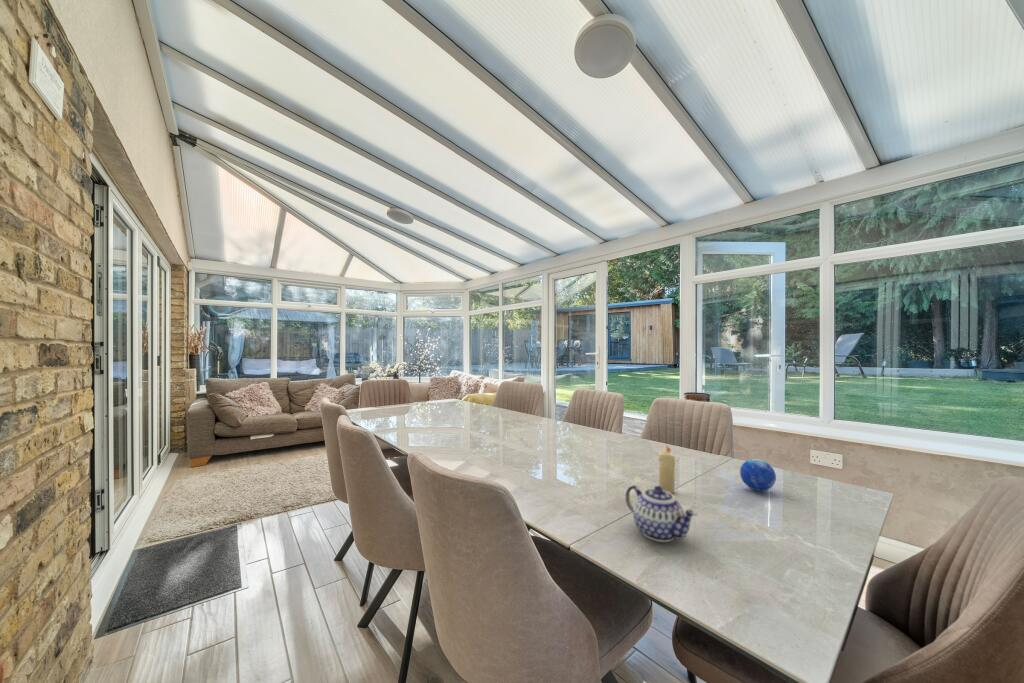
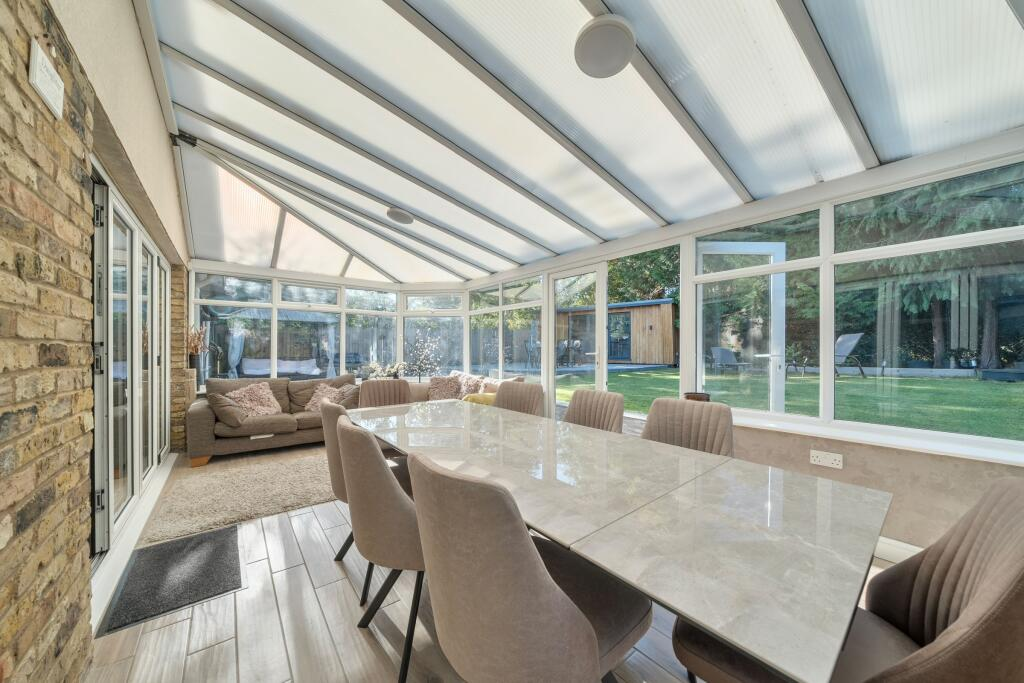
- decorative orb [739,458,777,492]
- teapot [624,484,698,543]
- candle [657,444,676,494]
